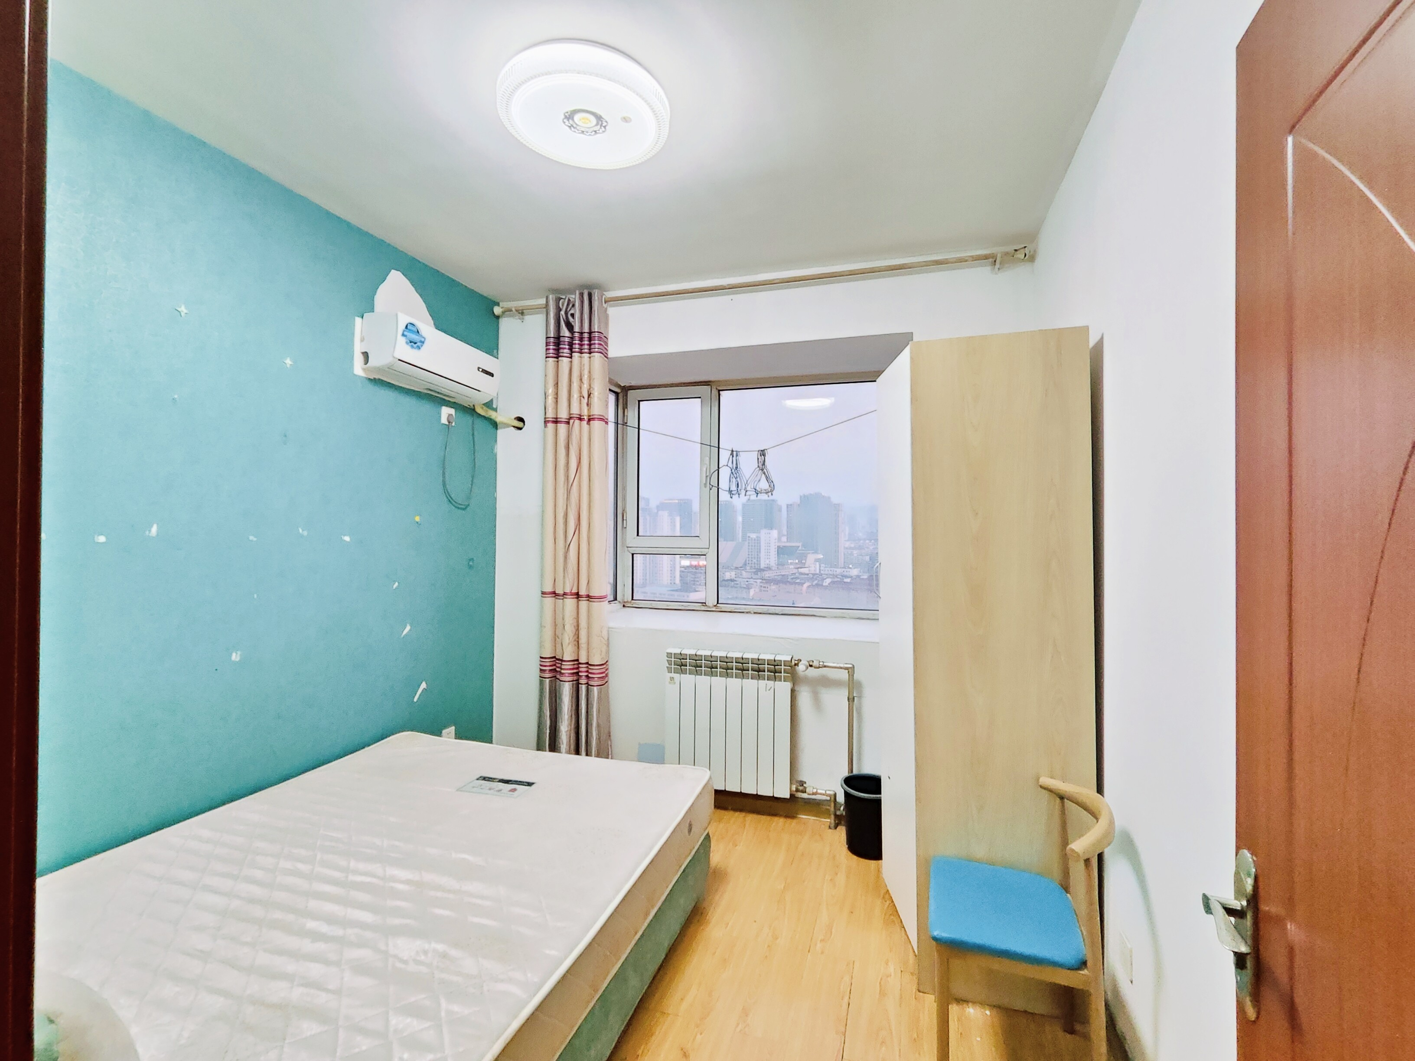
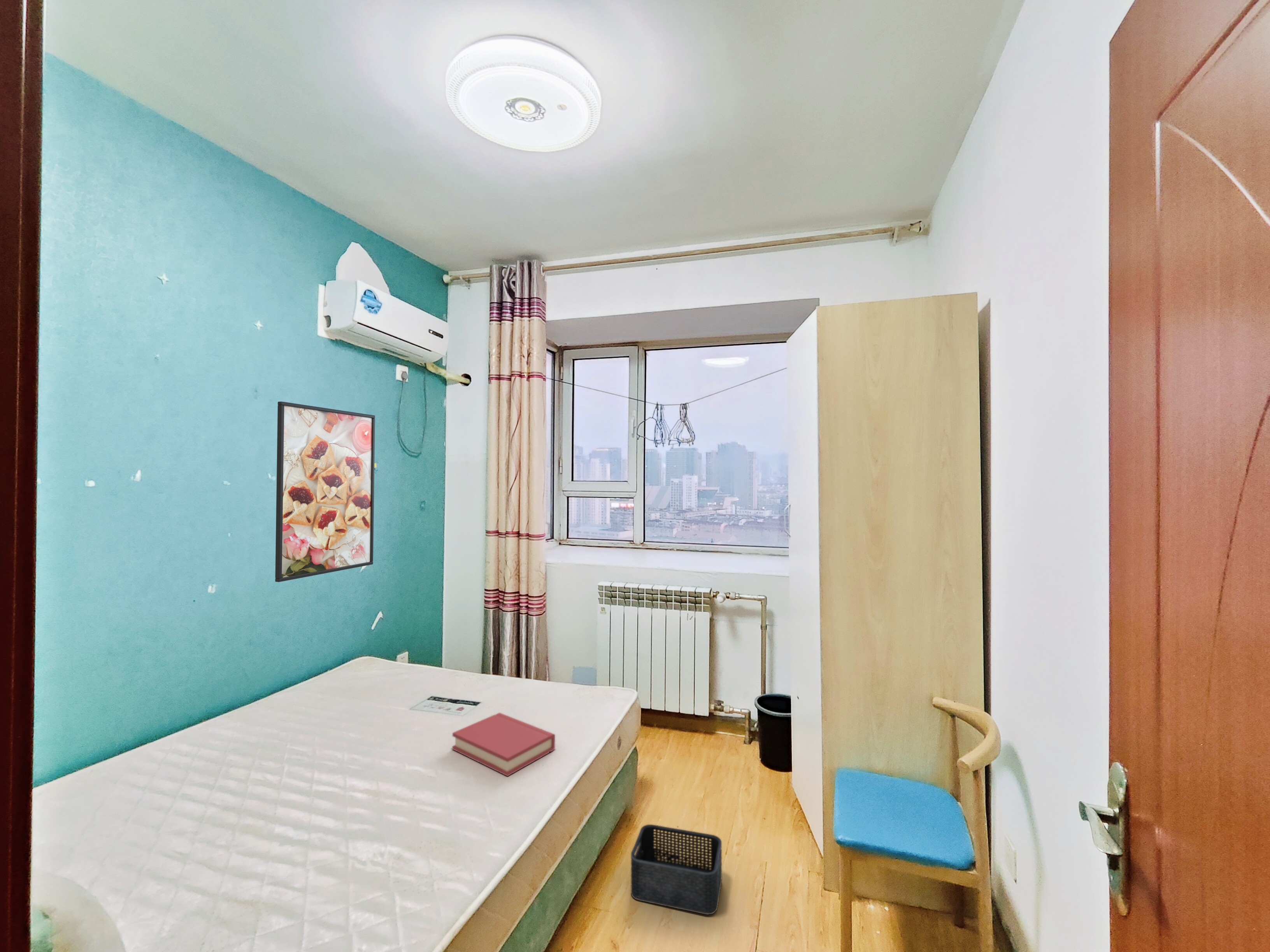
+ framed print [275,401,375,583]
+ storage bin [630,824,722,915]
+ hardback book [452,712,556,777]
